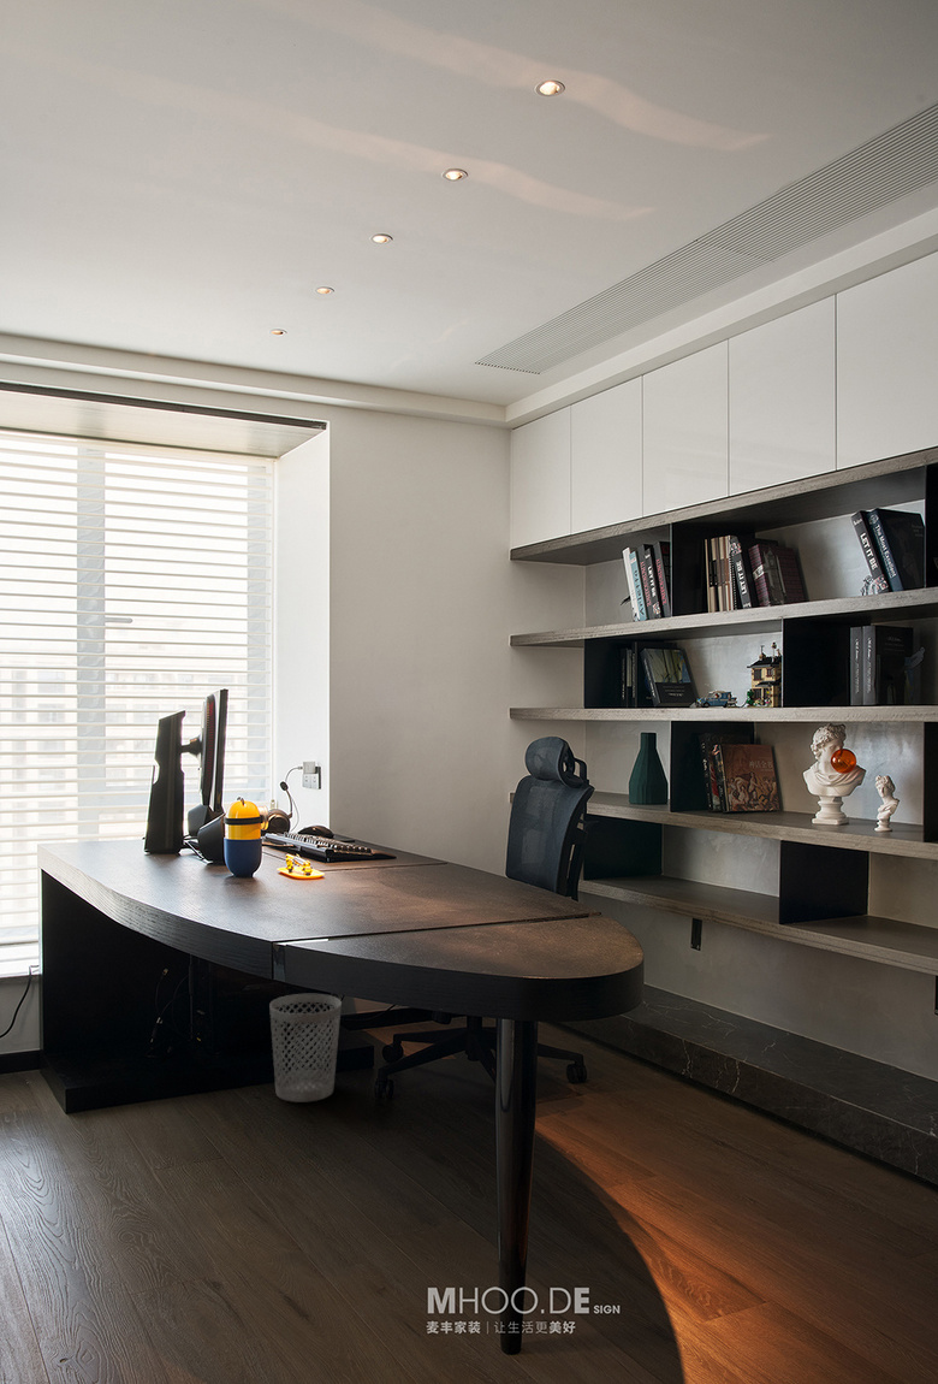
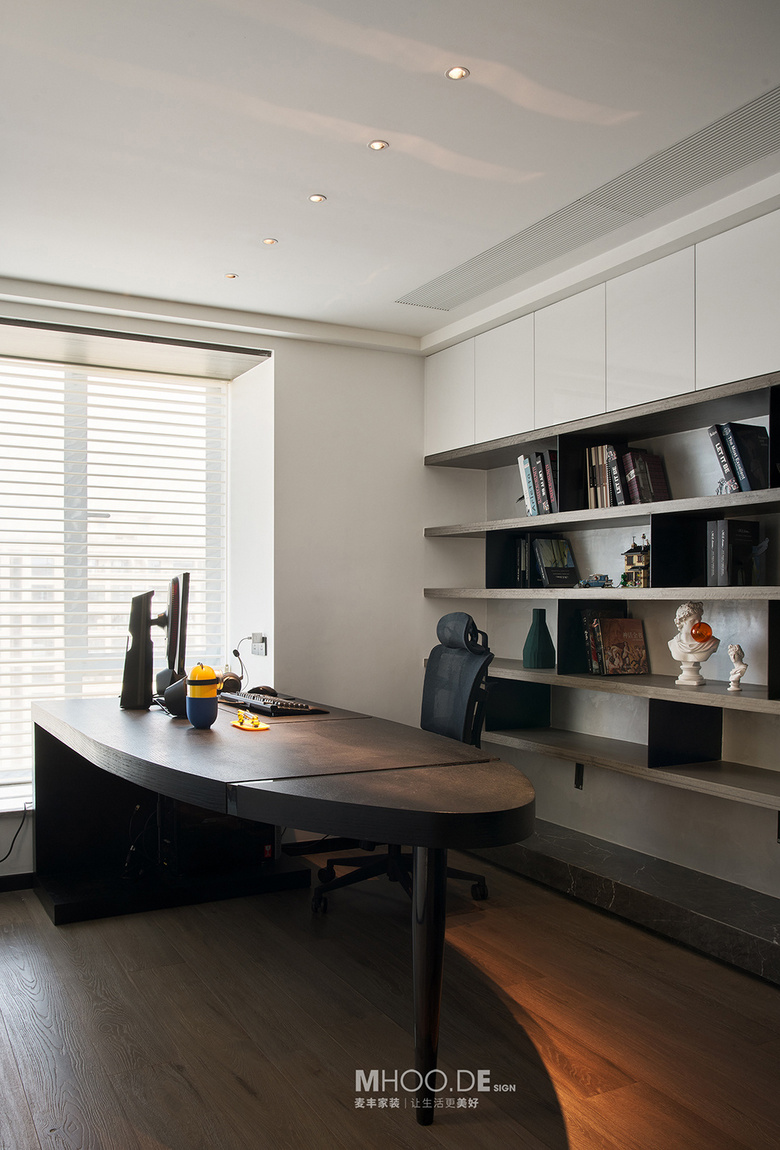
- wastebasket [268,993,343,1104]
